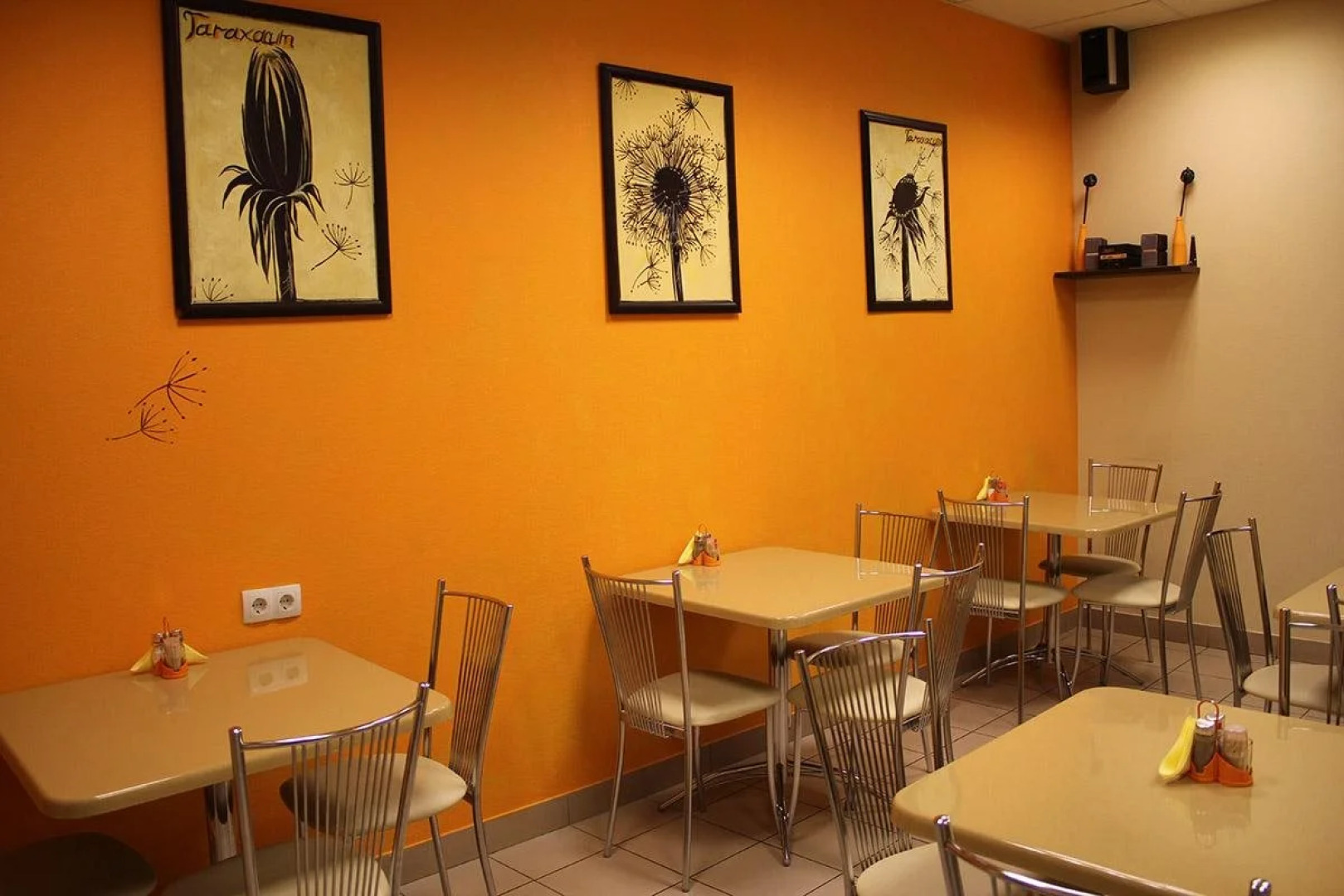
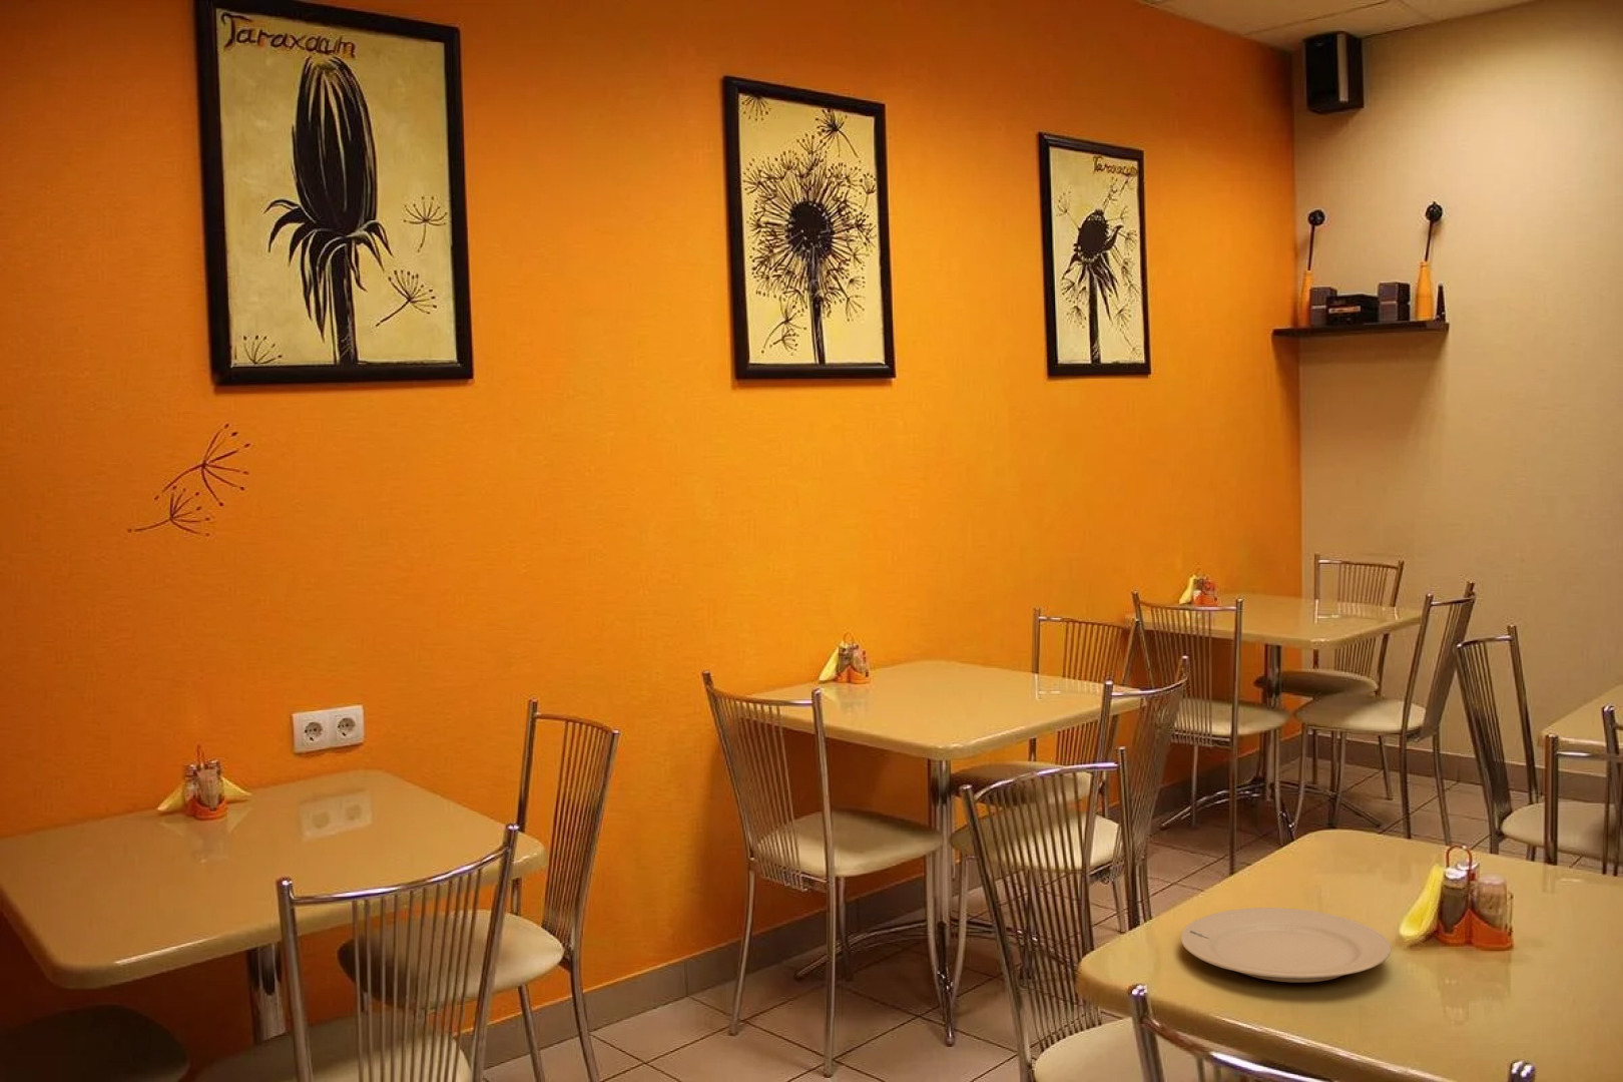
+ chinaware [1180,907,1392,984]
